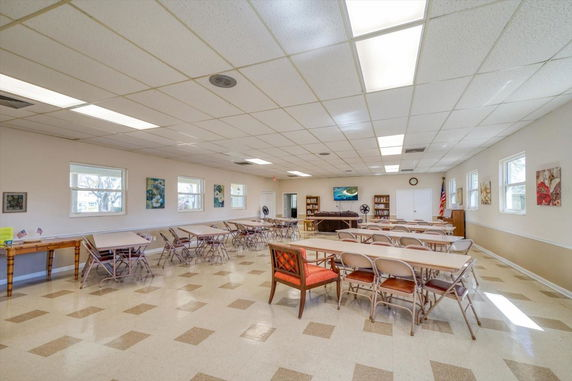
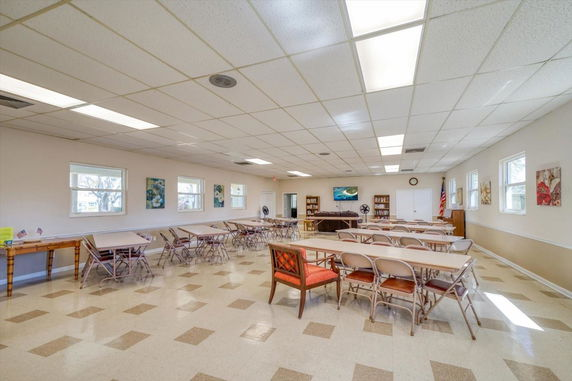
- wall art [1,191,28,214]
